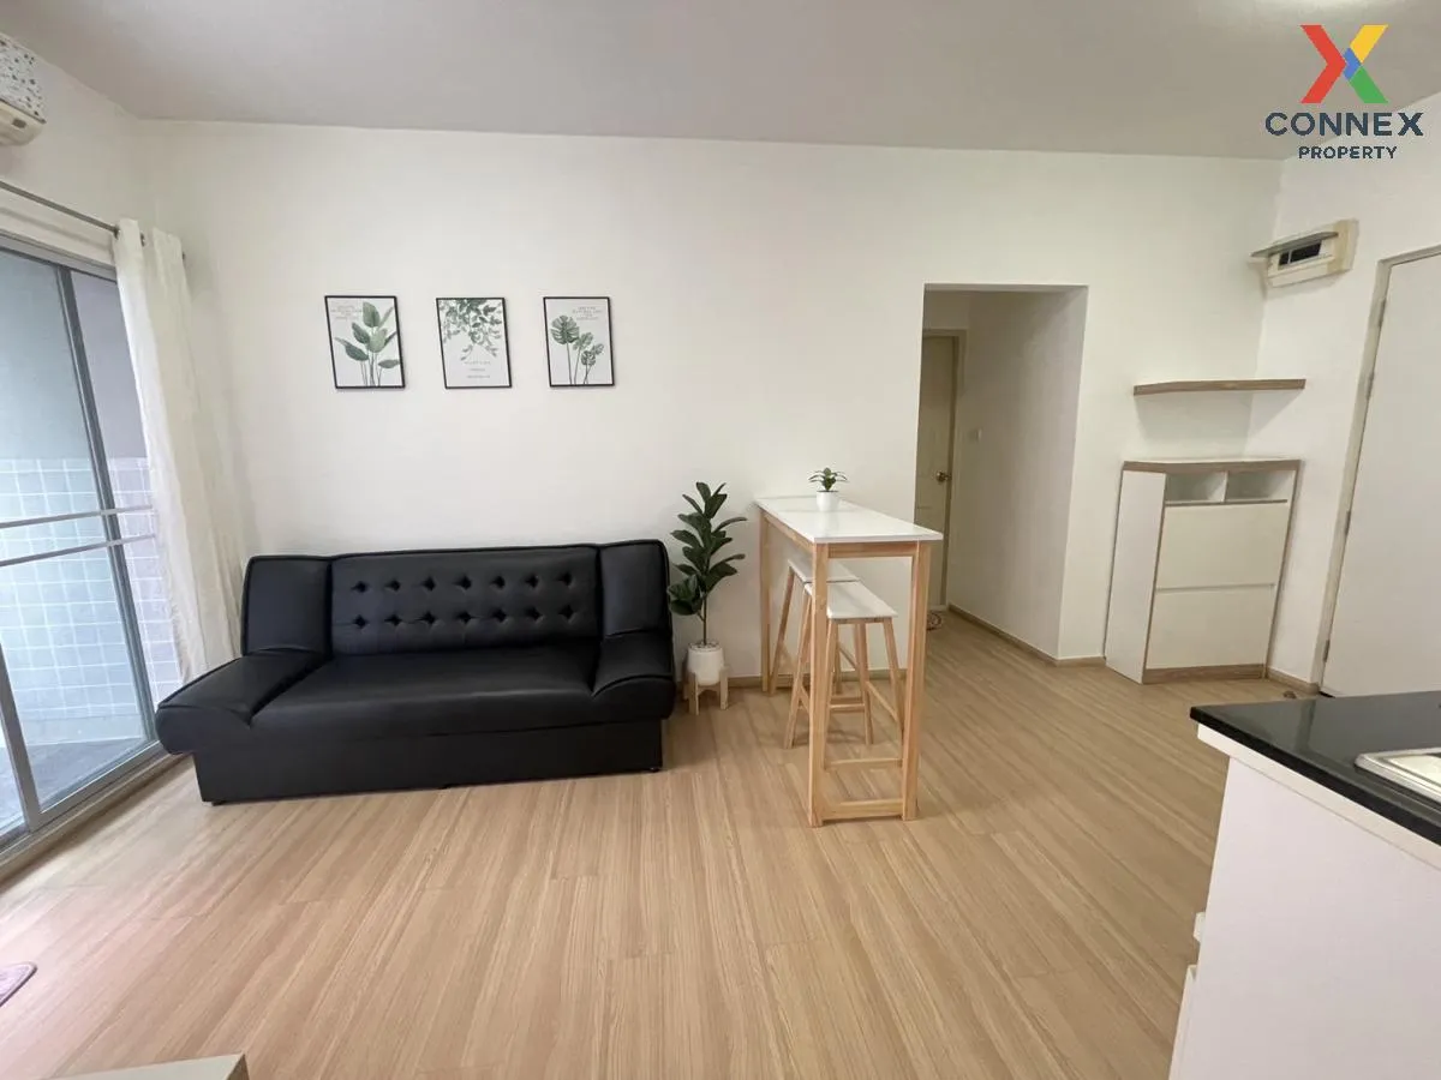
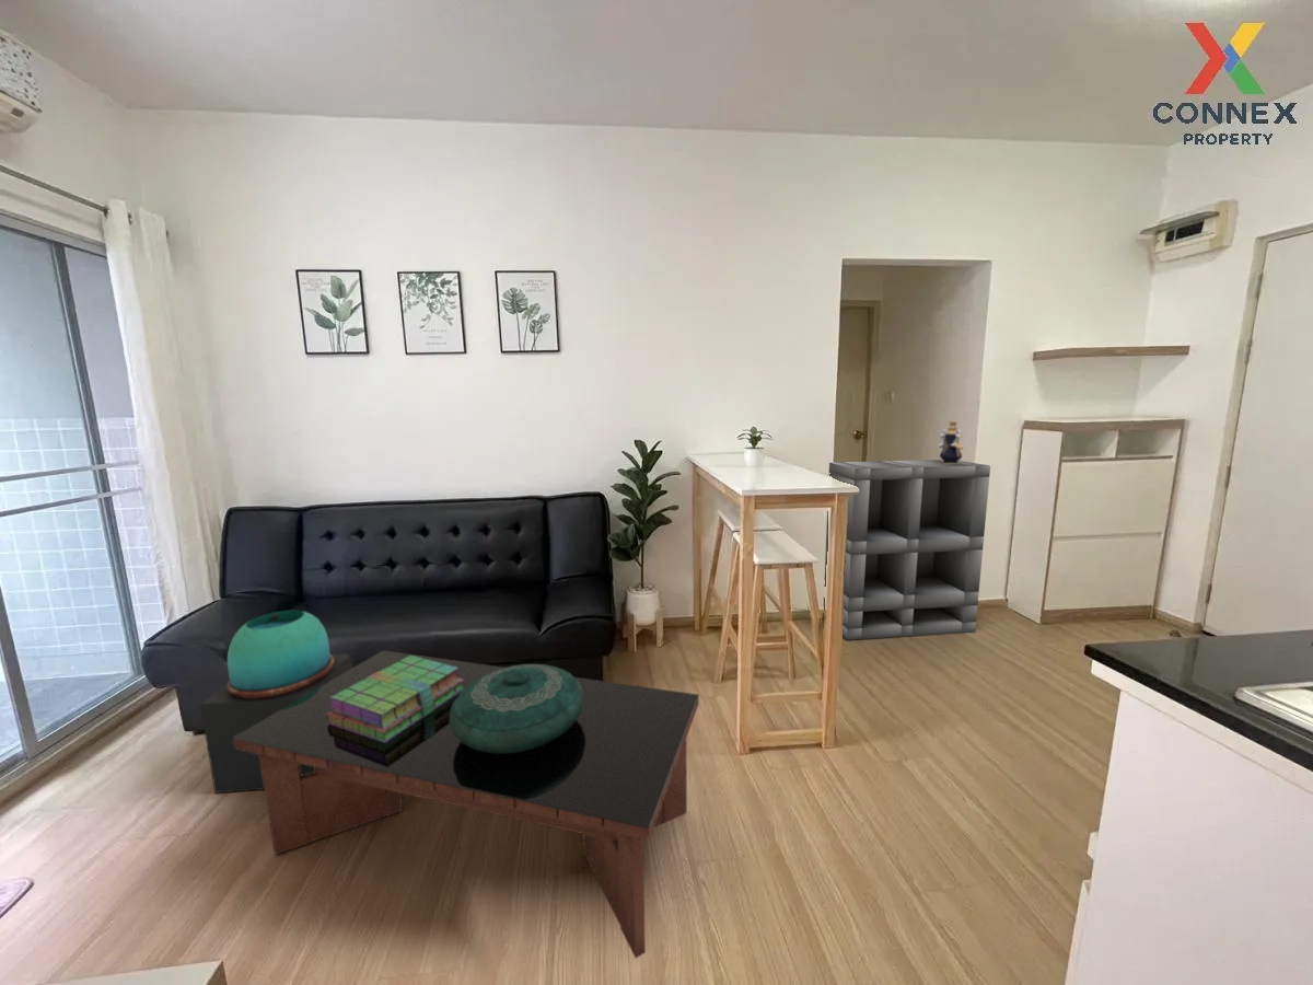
+ decorative vase [936,419,965,464]
+ planter [199,609,355,795]
+ coffee table [234,649,700,959]
+ stack of books [326,656,464,743]
+ shelving unit [822,459,991,641]
+ decorative bowl [450,663,584,754]
